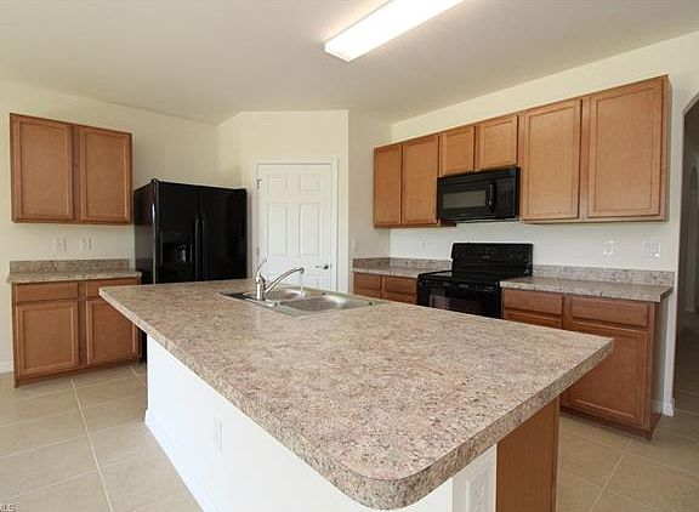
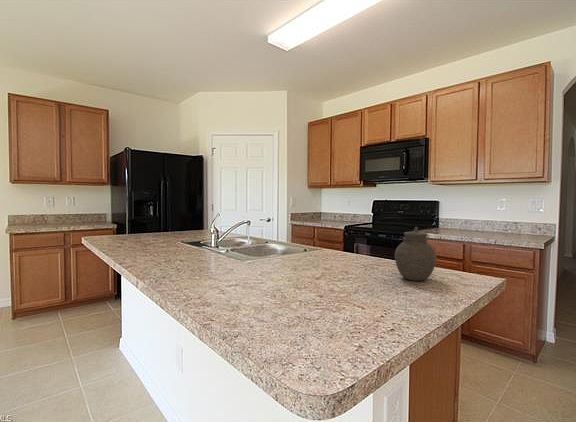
+ jar [394,226,437,282]
